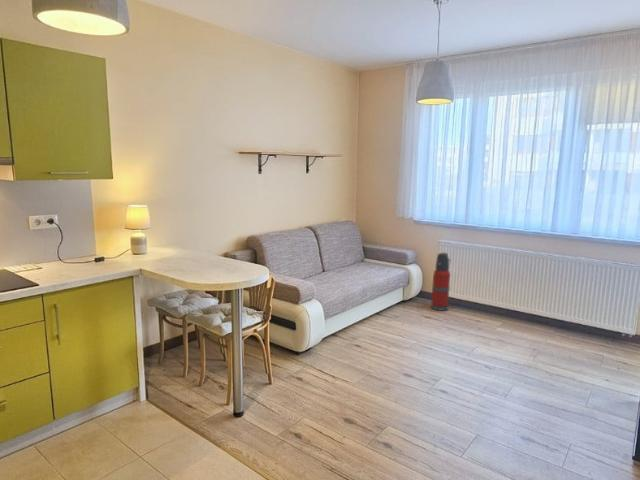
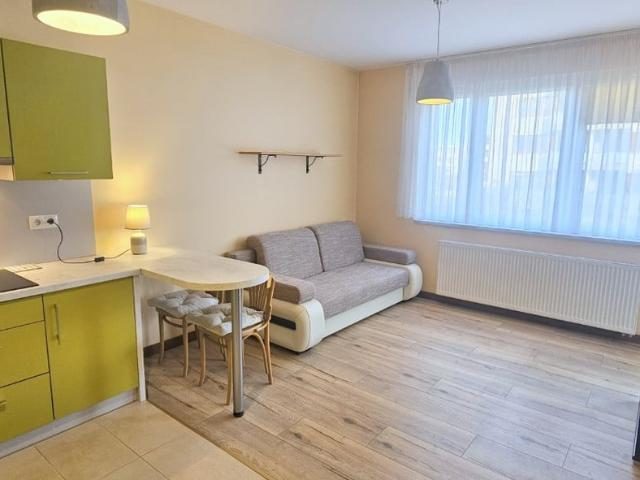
- fire extinguisher [430,251,451,312]
